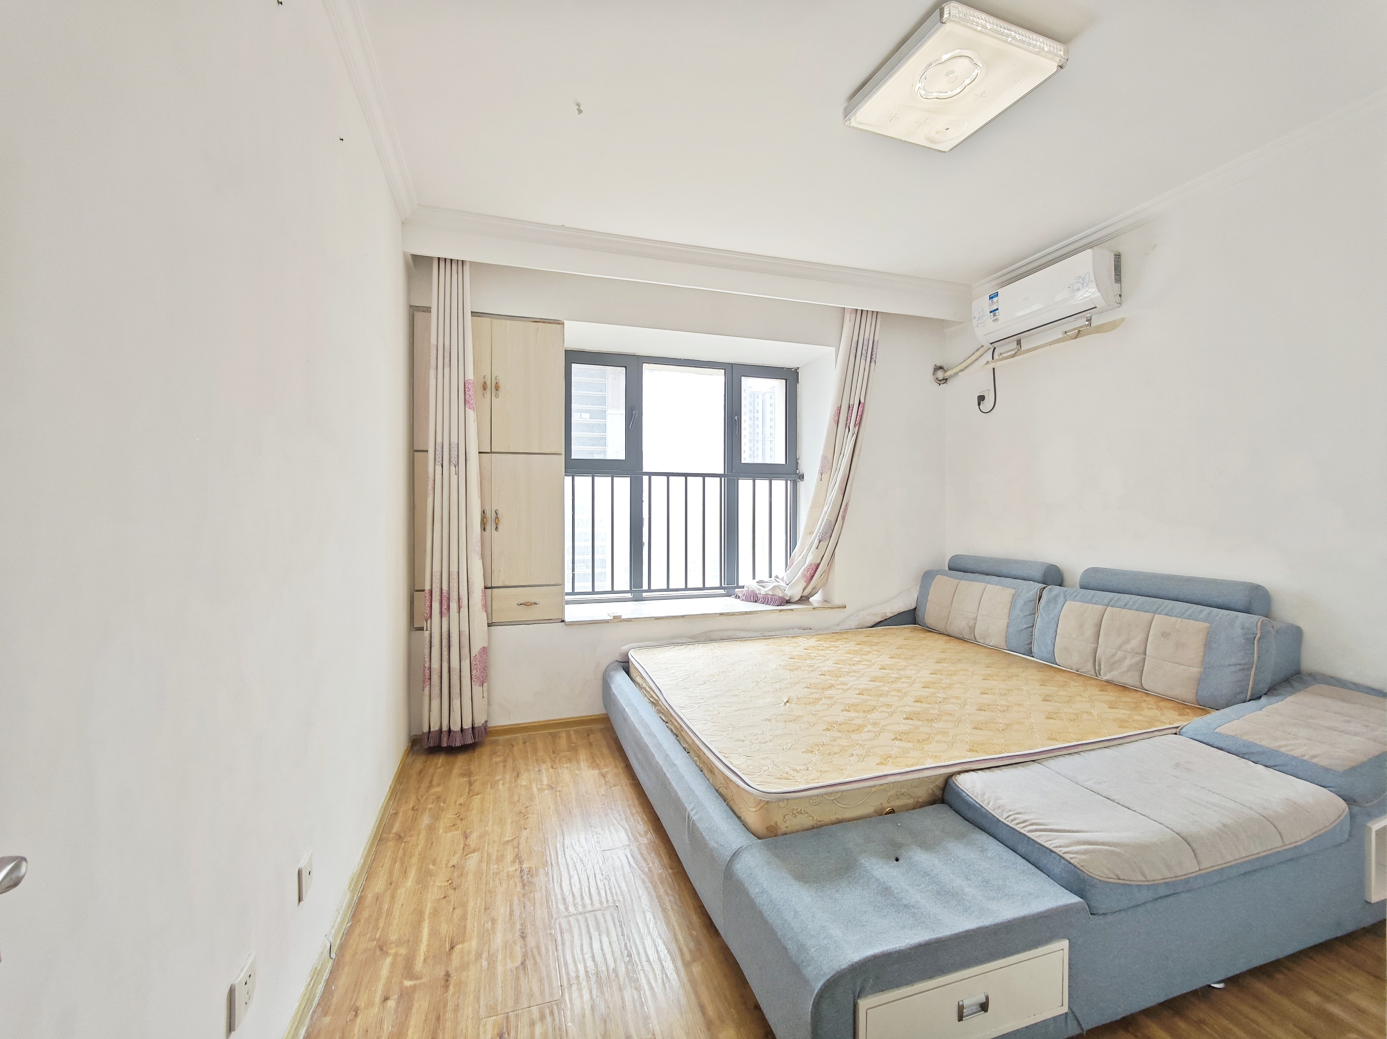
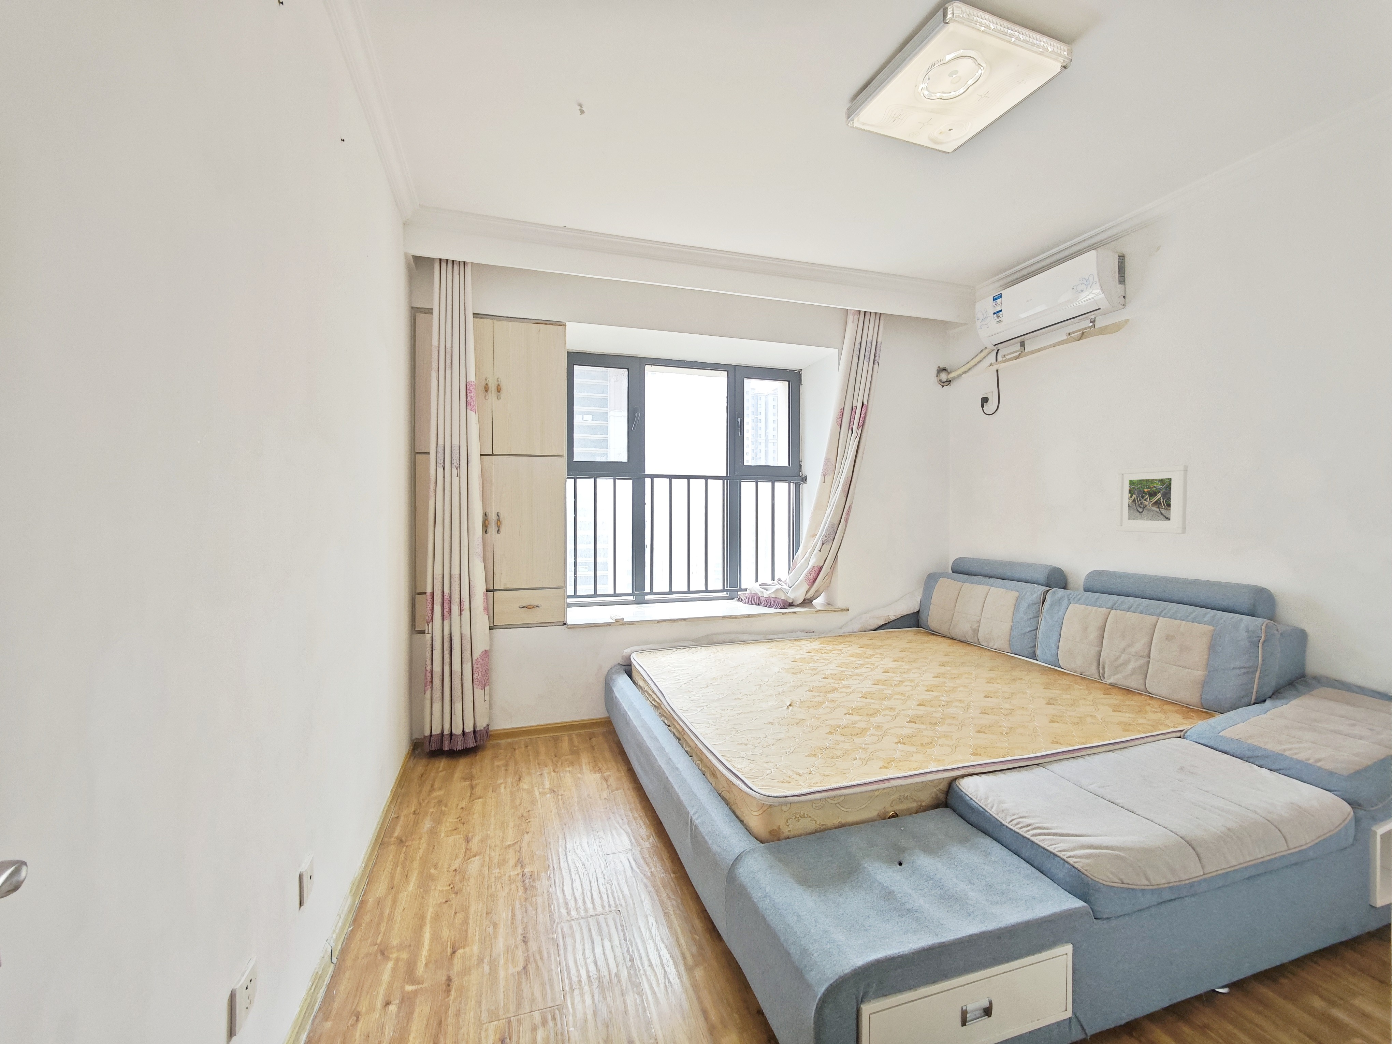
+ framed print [1116,465,1188,534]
